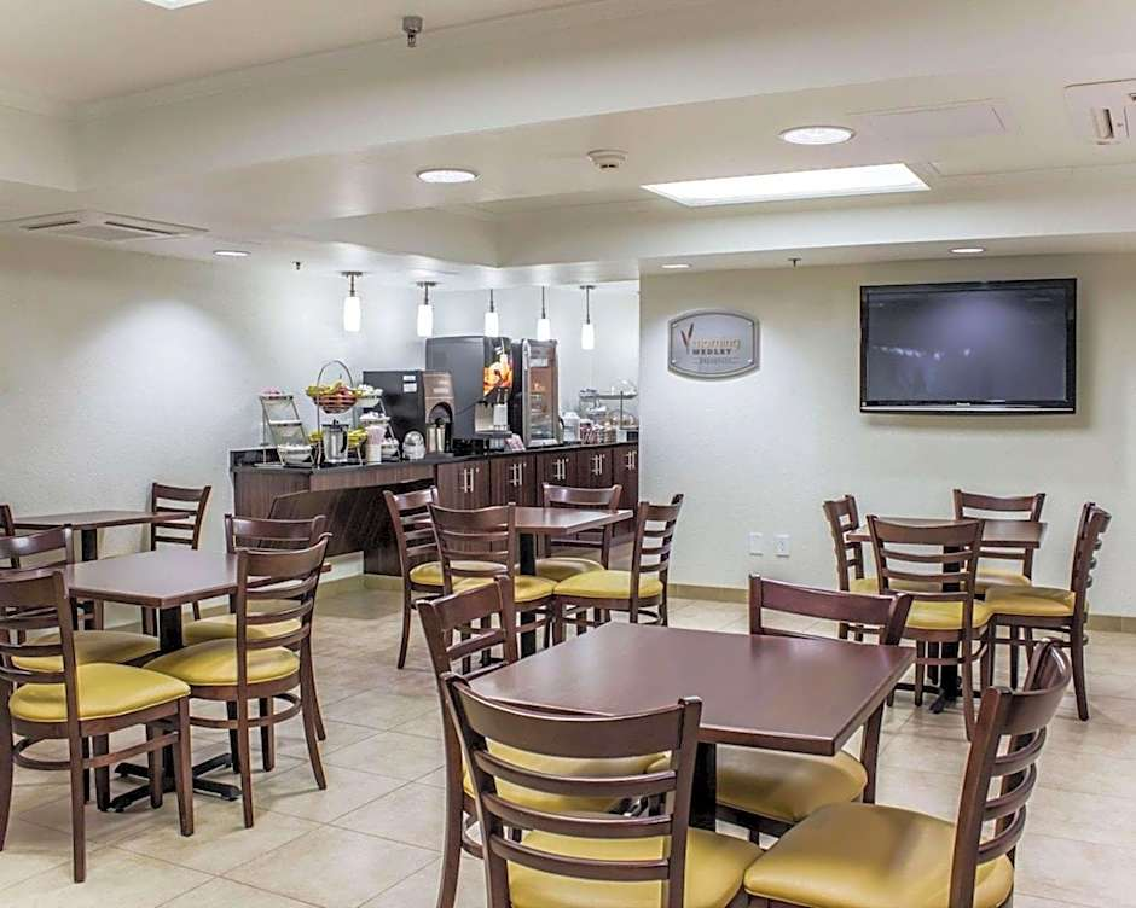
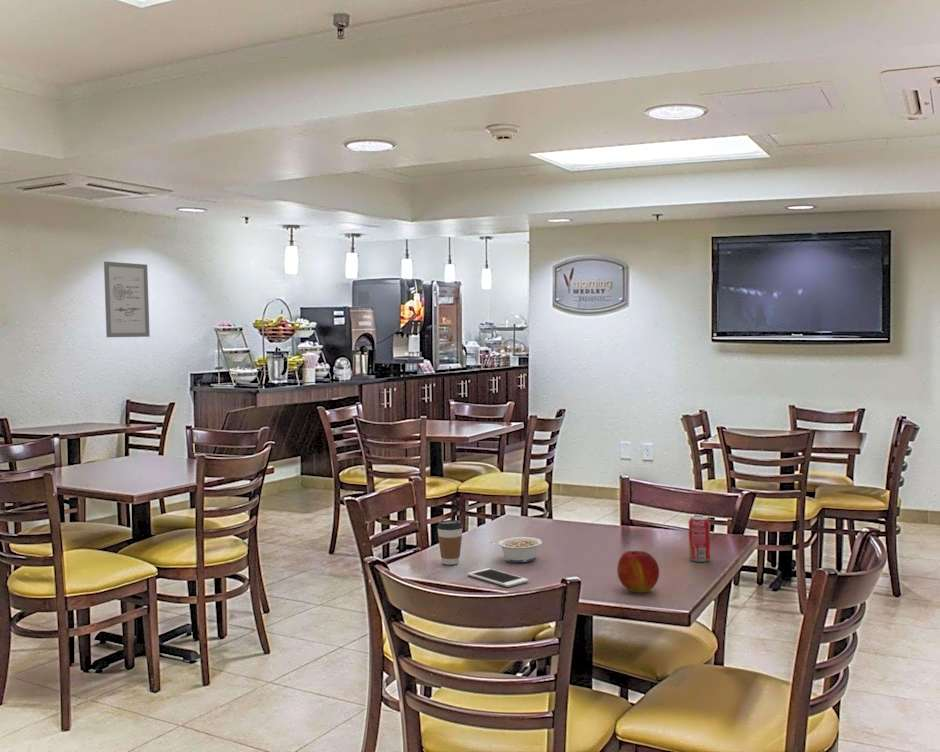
+ coffee cup [436,519,464,566]
+ legume [490,536,543,563]
+ wall art [103,261,151,338]
+ cell phone [466,567,529,588]
+ beverage can [688,515,711,563]
+ apple [616,550,660,594]
